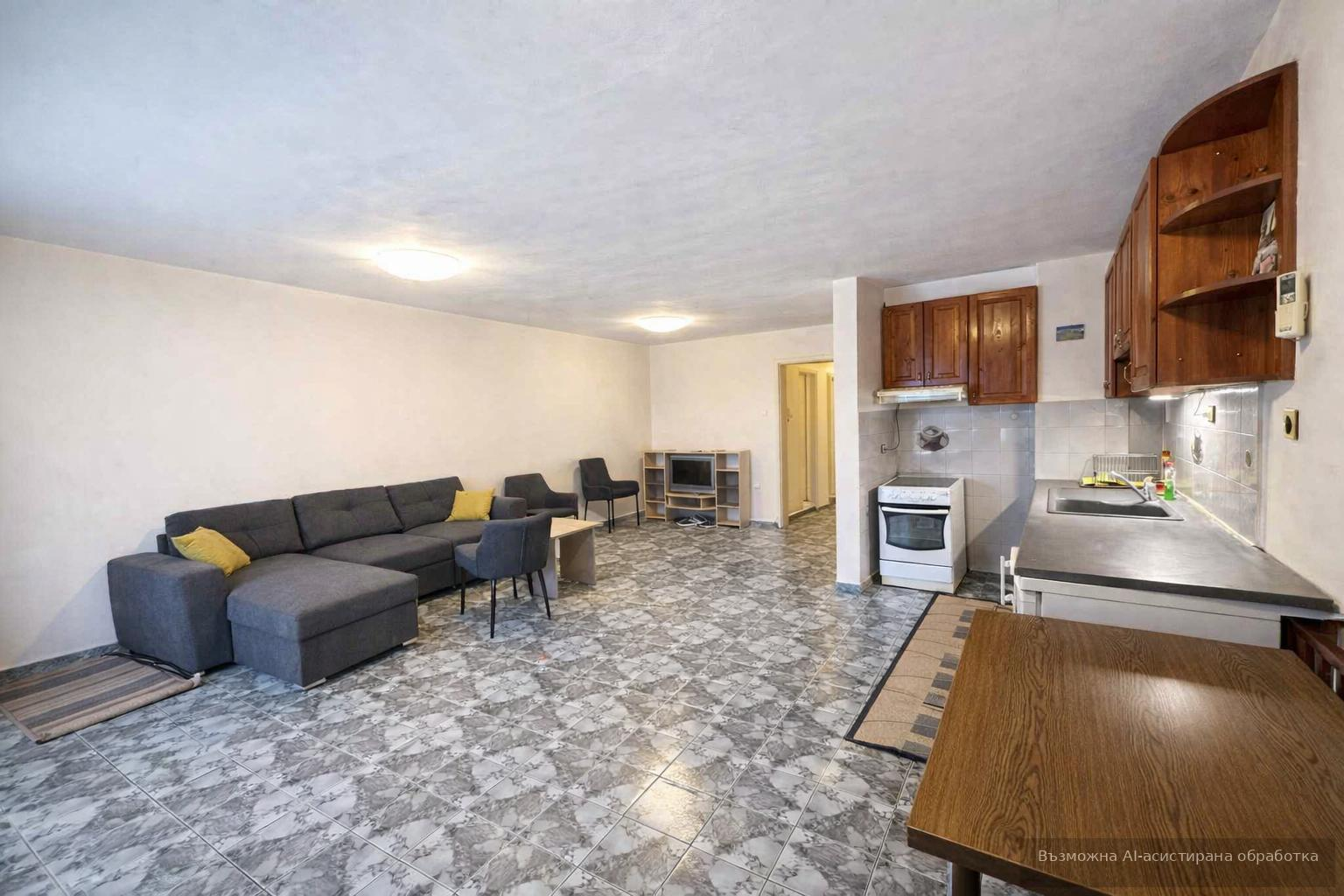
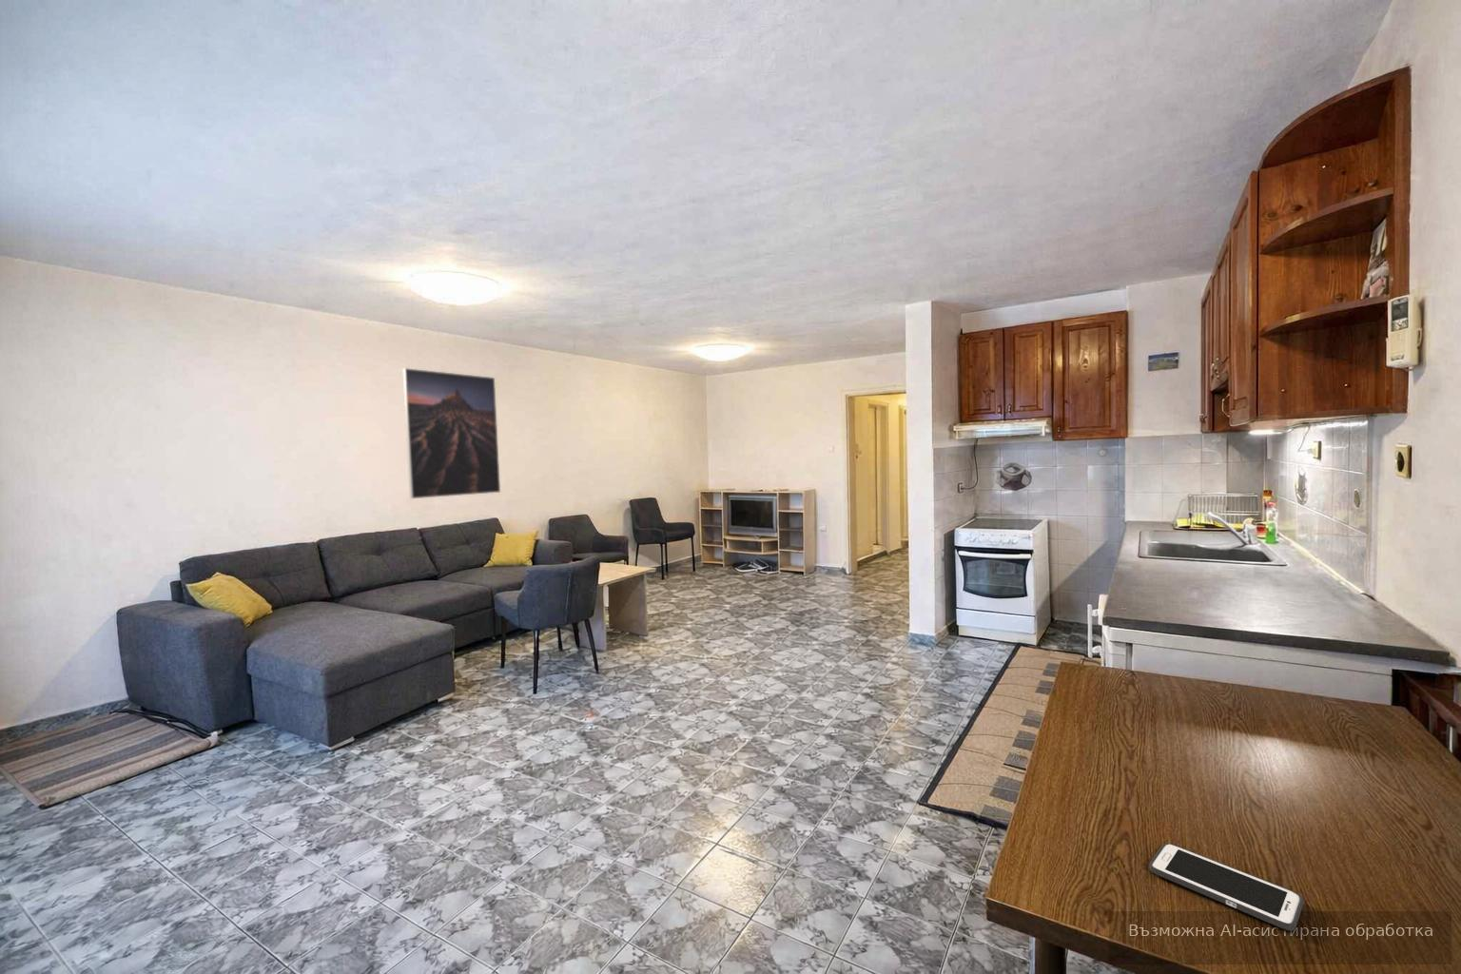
+ cell phone [1148,841,1304,932]
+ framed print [401,367,501,499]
